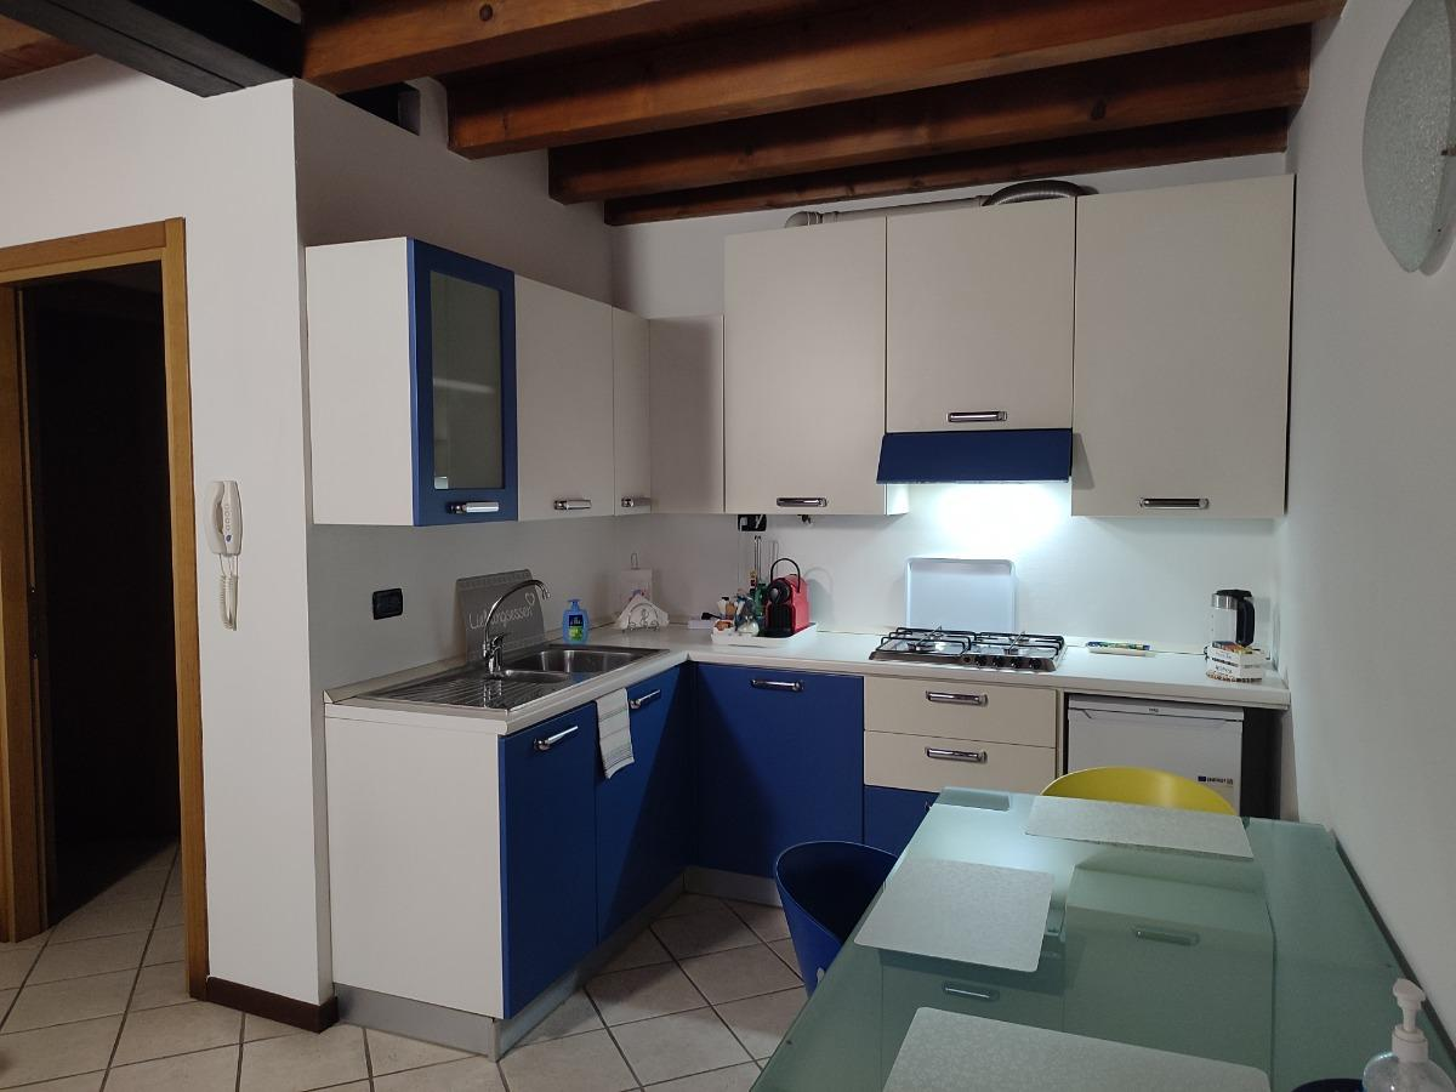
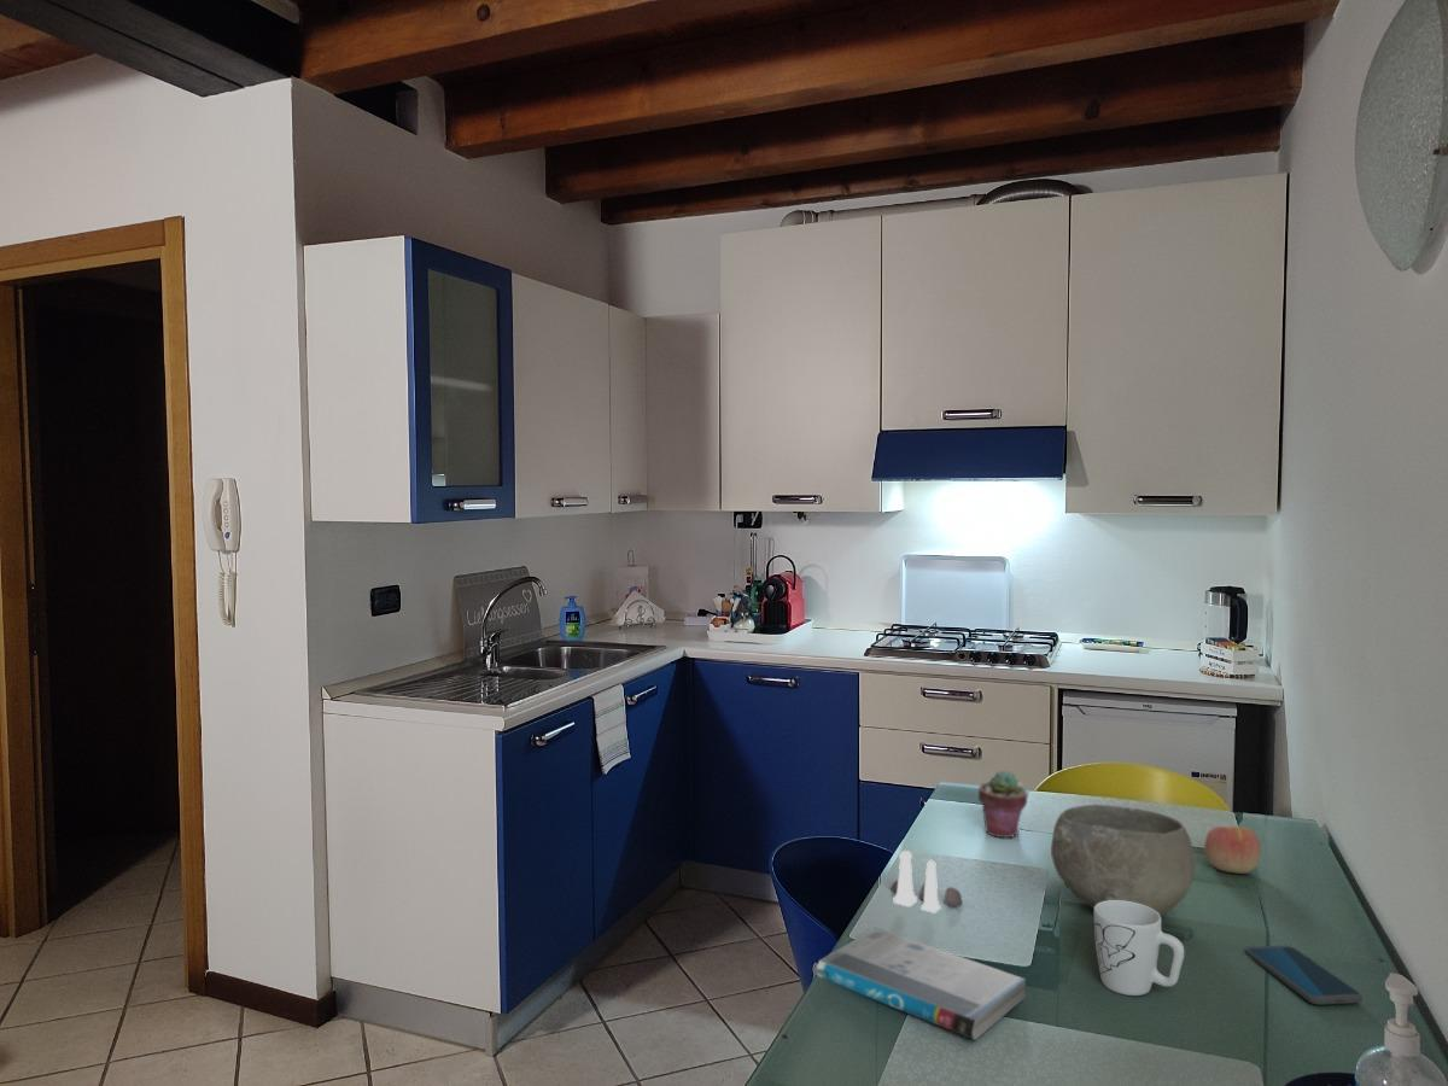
+ smartphone [1245,945,1364,1006]
+ book [815,927,1027,1041]
+ potted succulent [977,770,1029,839]
+ bowl [1050,804,1196,917]
+ salt and pepper shaker set [889,849,964,913]
+ apple [1203,825,1262,875]
+ mug [1093,900,1185,997]
